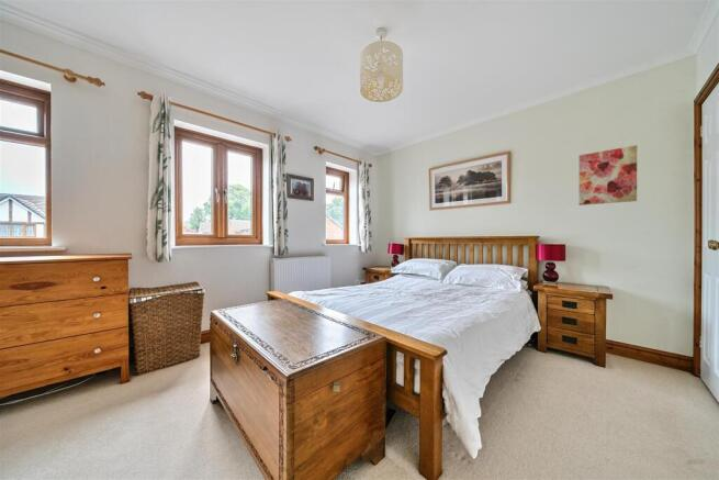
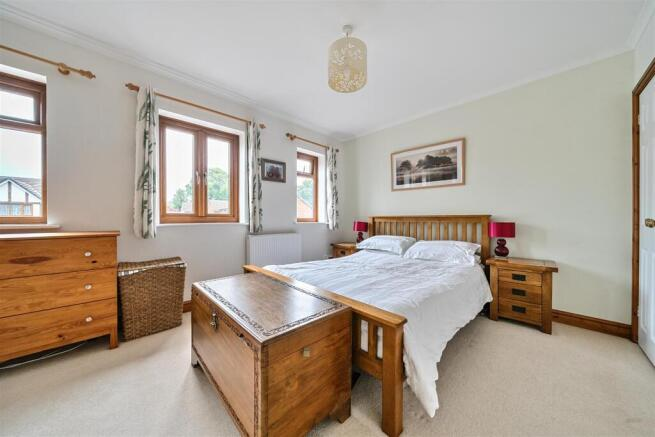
- wall art [577,144,638,206]
